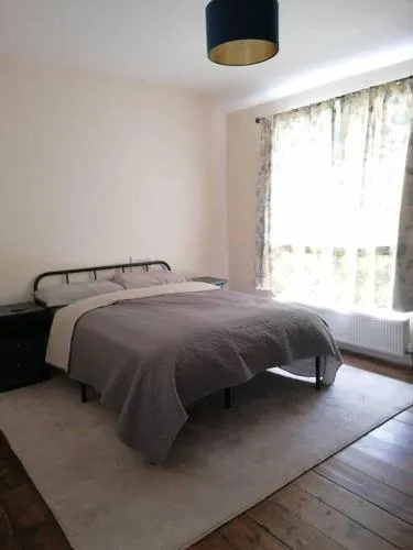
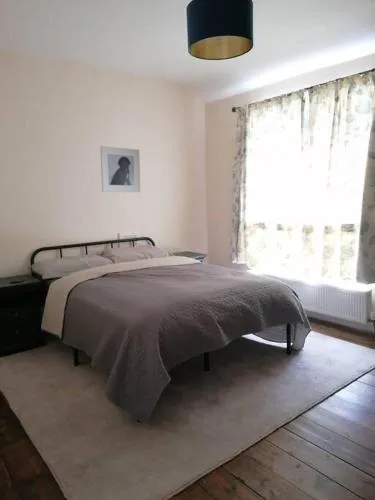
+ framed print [99,145,141,193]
